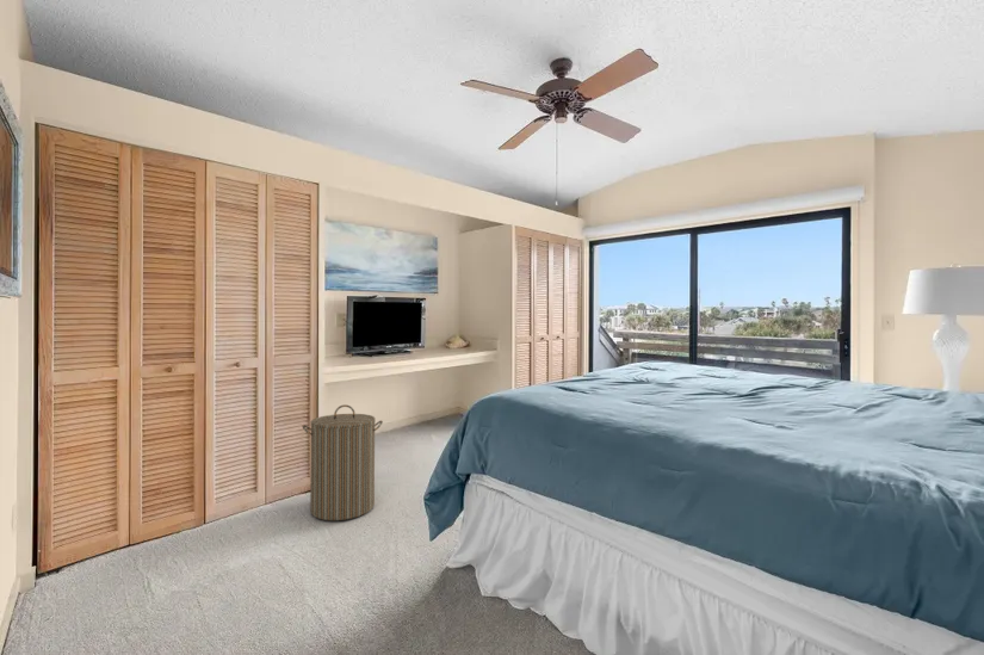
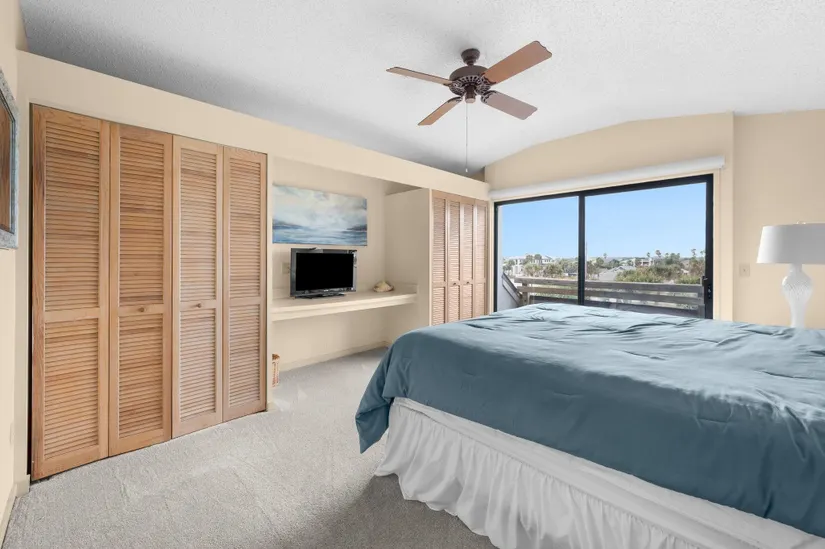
- laundry hamper [301,403,384,521]
